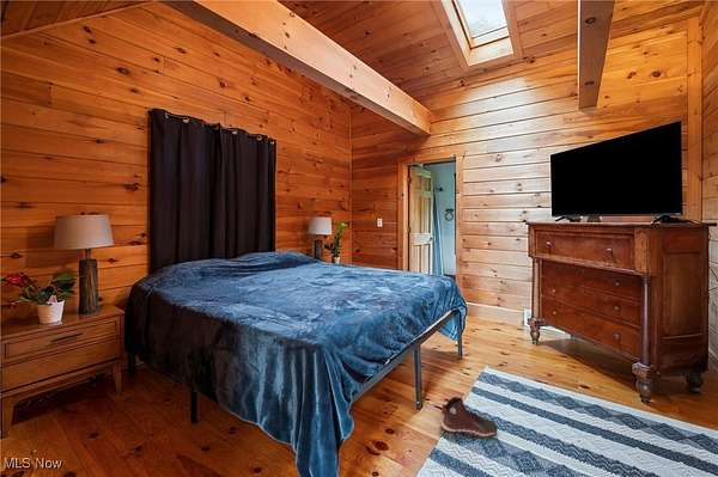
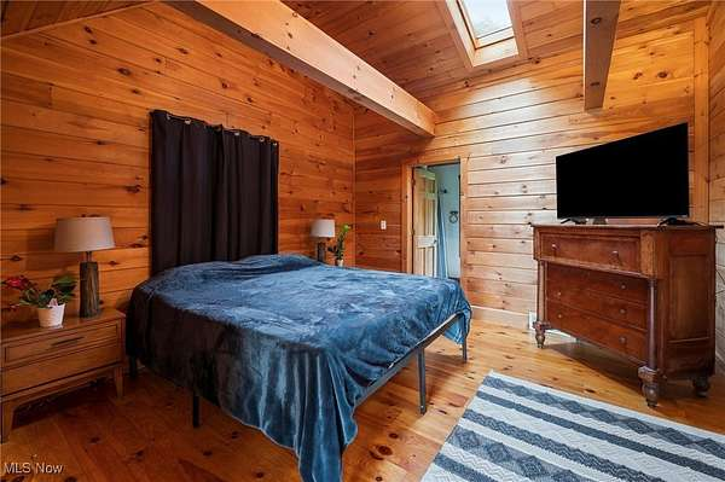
- sneaker [439,396,499,439]
